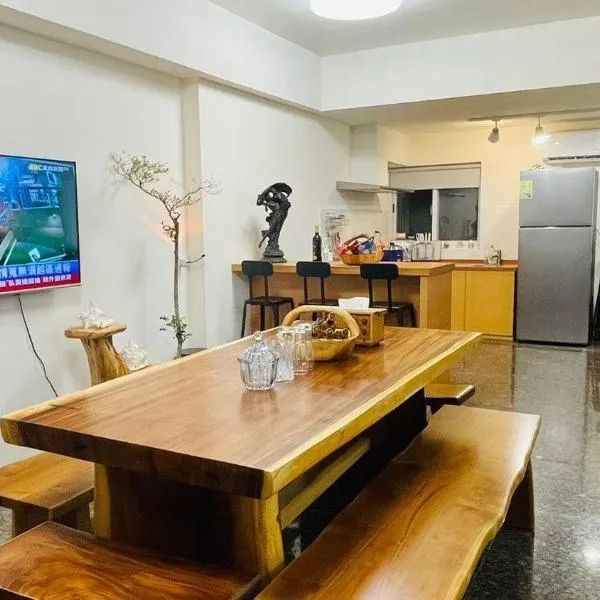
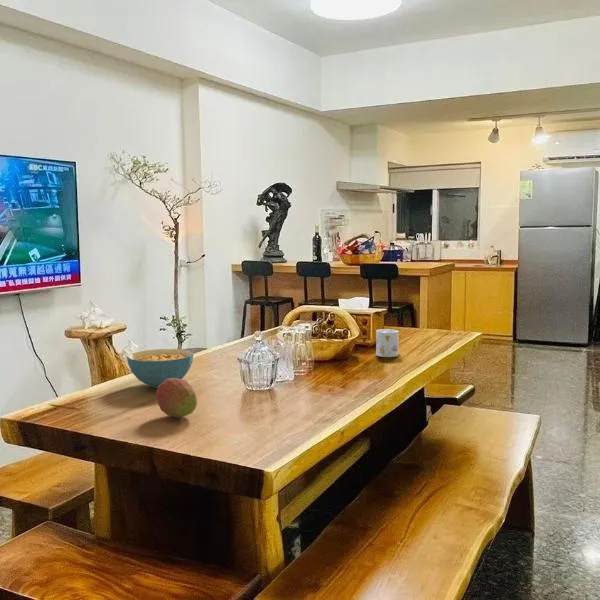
+ cereal bowl [126,348,194,389]
+ mug [375,328,399,358]
+ fruit [155,378,198,418]
